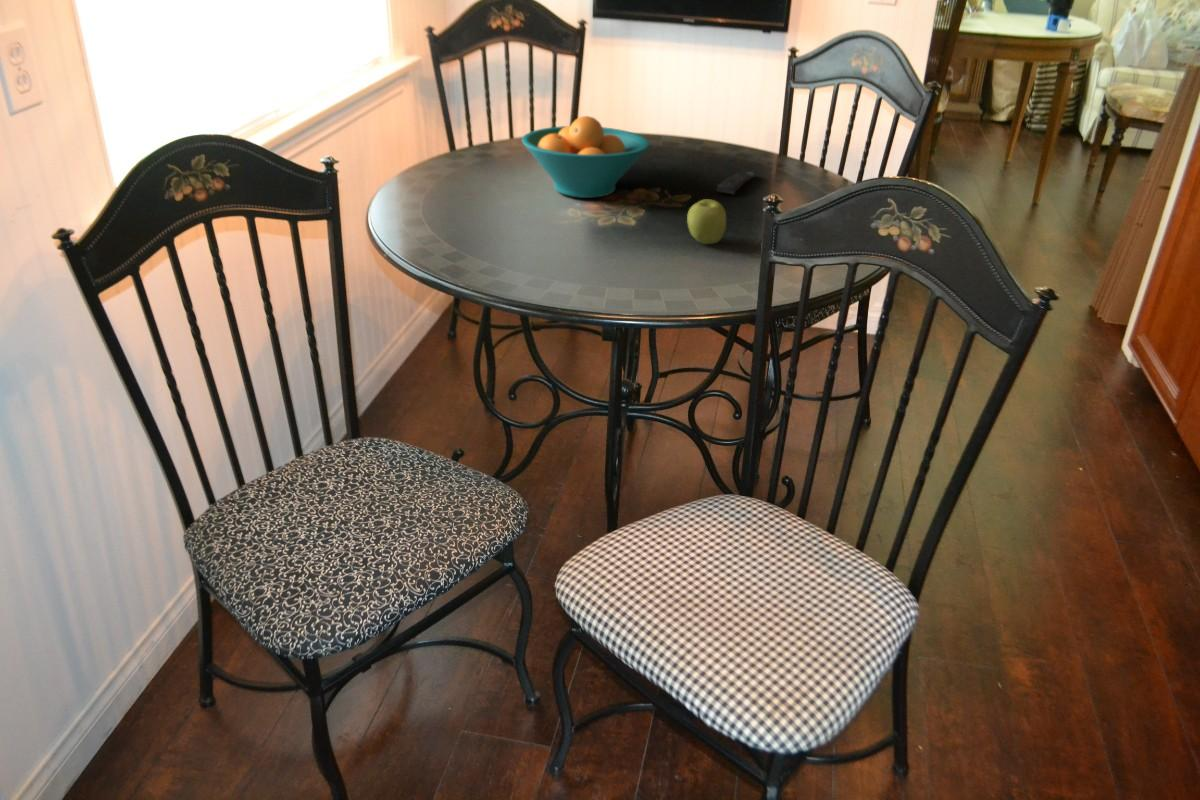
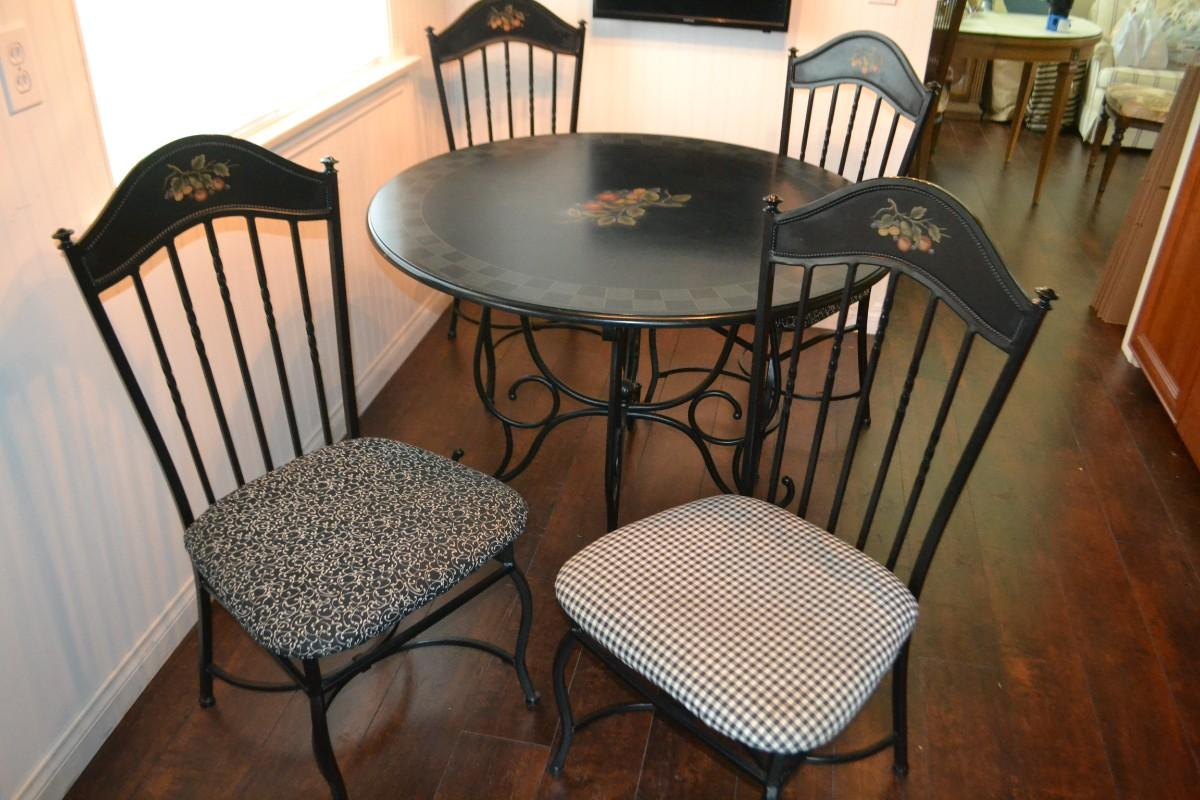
- apple [686,198,727,245]
- remote control [715,171,757,195]
- fruit bowl [521,115,651,199]
